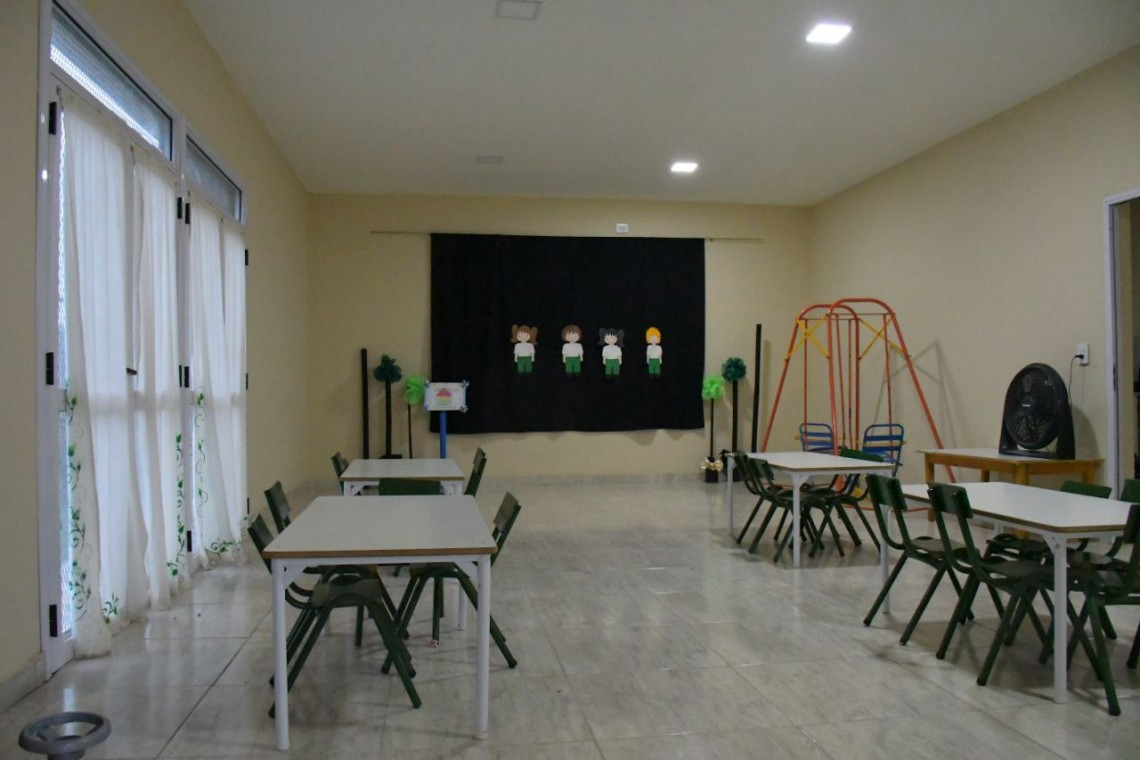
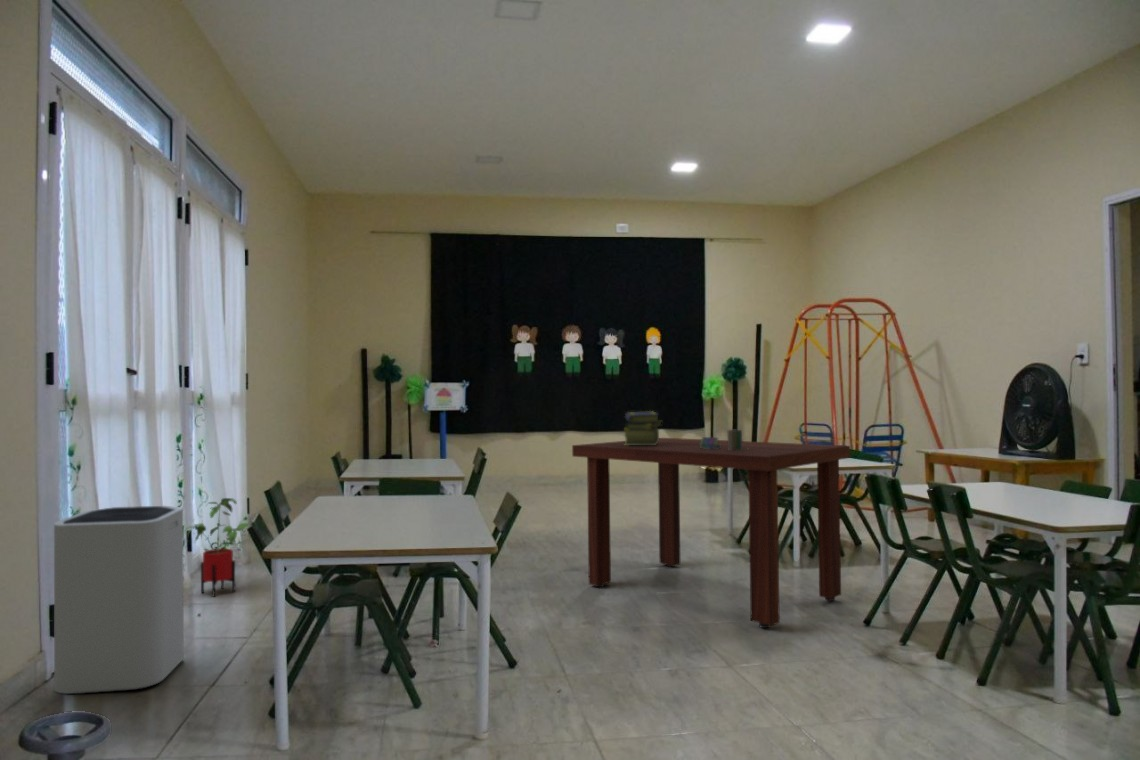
+ stack of books [623,410,663,445]
+ house plant [183,497,250,598]
+ dining table [571,437,851,629]
+ toy block set [700,429,749,450]
+ trash can [53,505,185,695]
